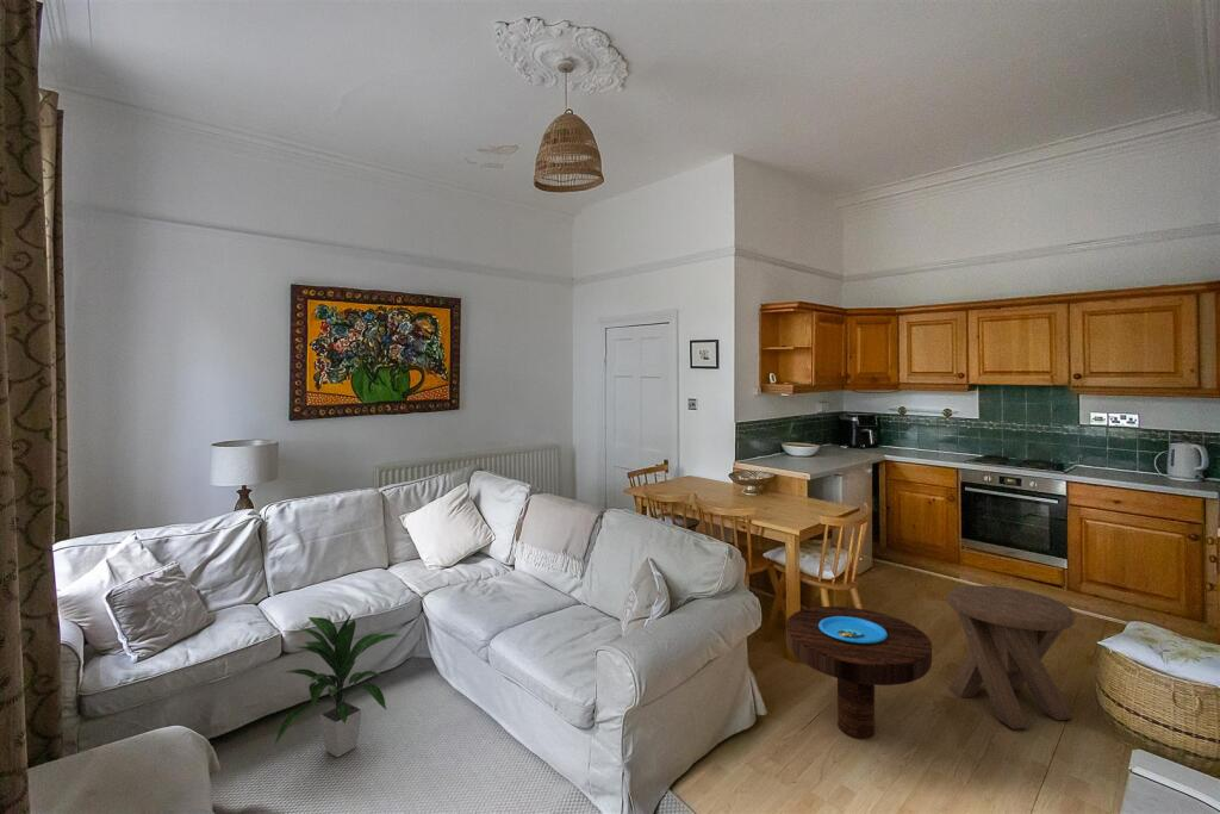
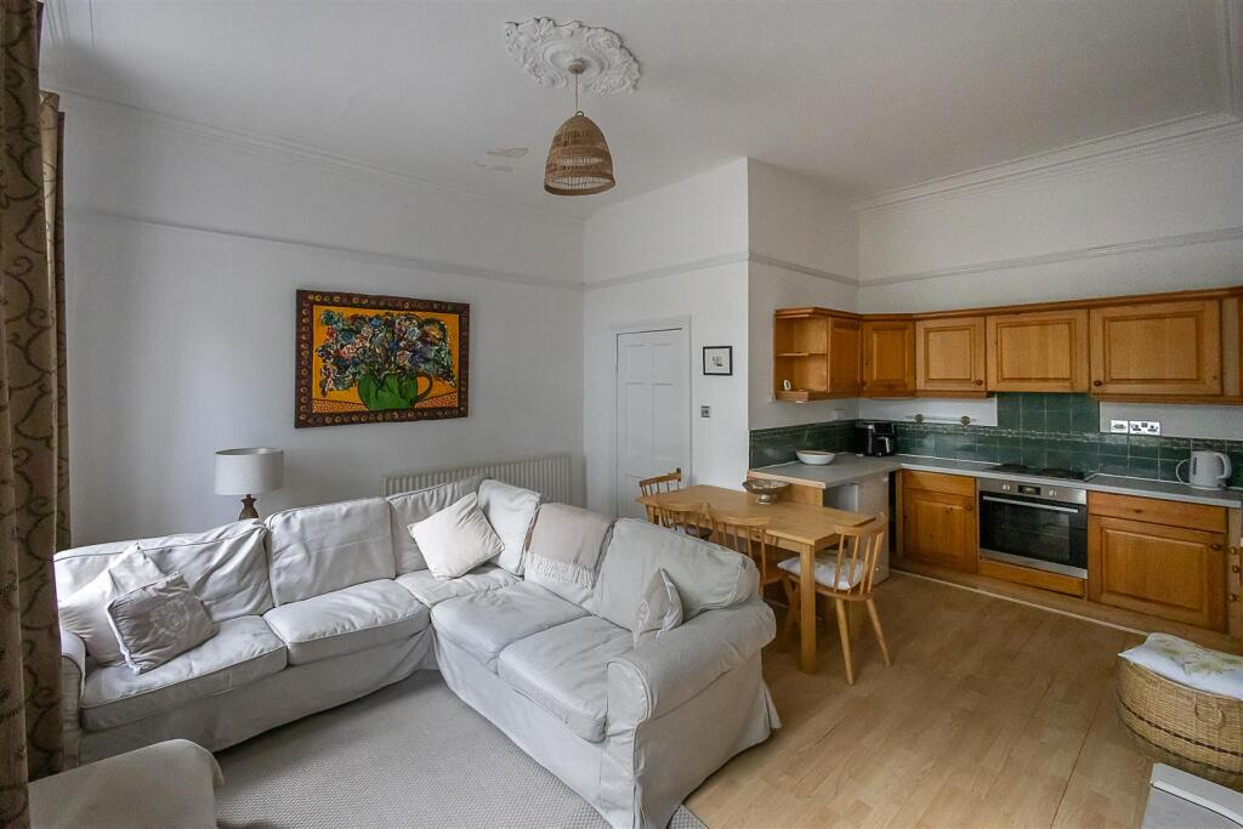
- music stool [946,584,1076,731]
- indoor plant [272,613,403,758]
- side table [785,605,933,740]
